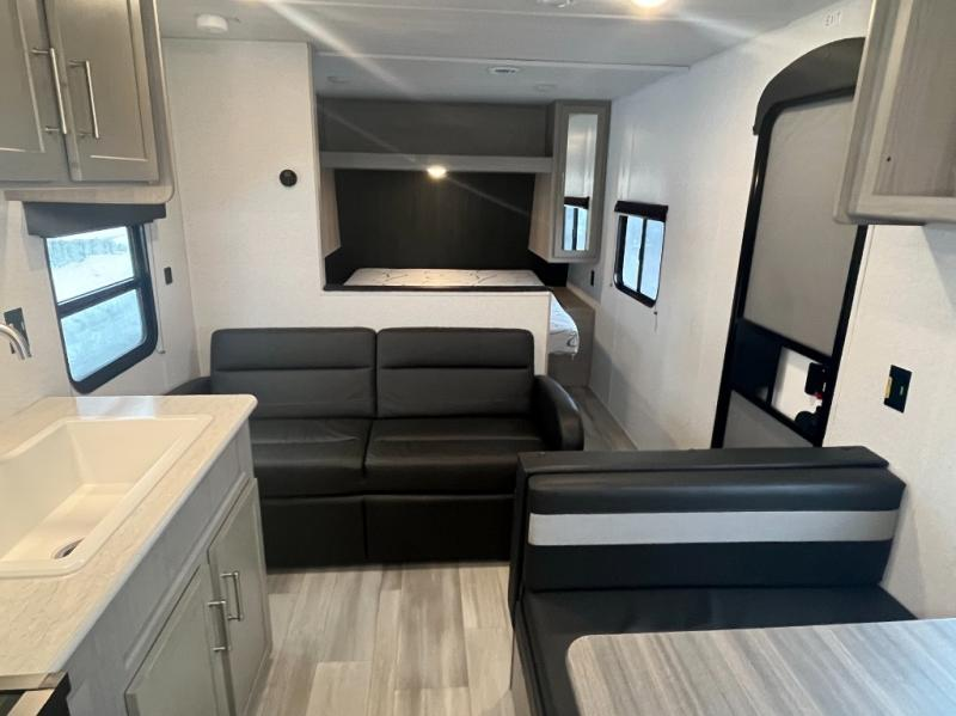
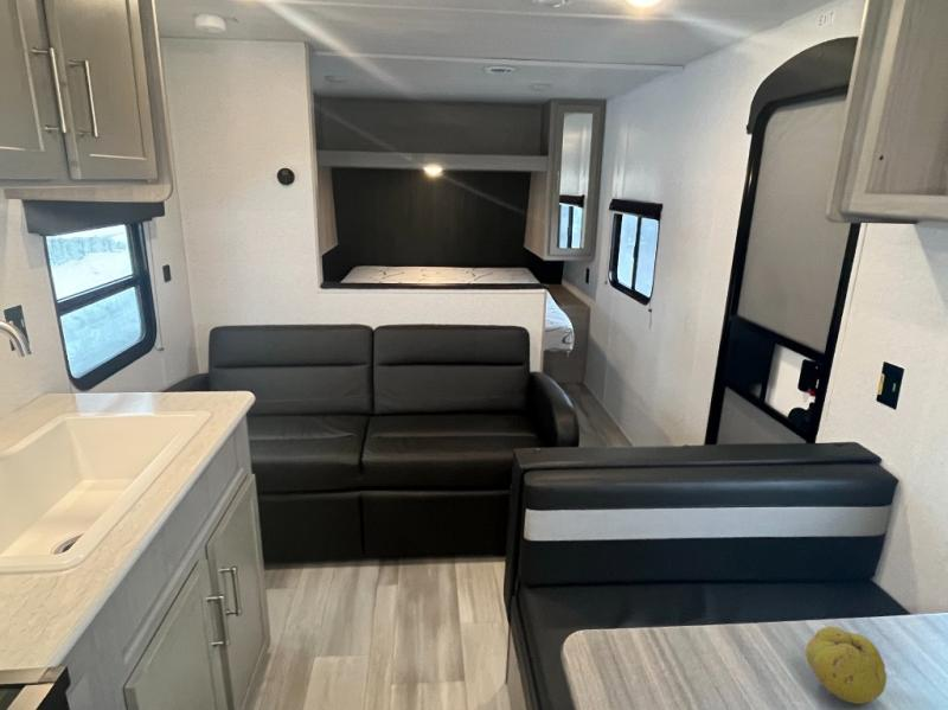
+ fruit [805,626,888,705]
